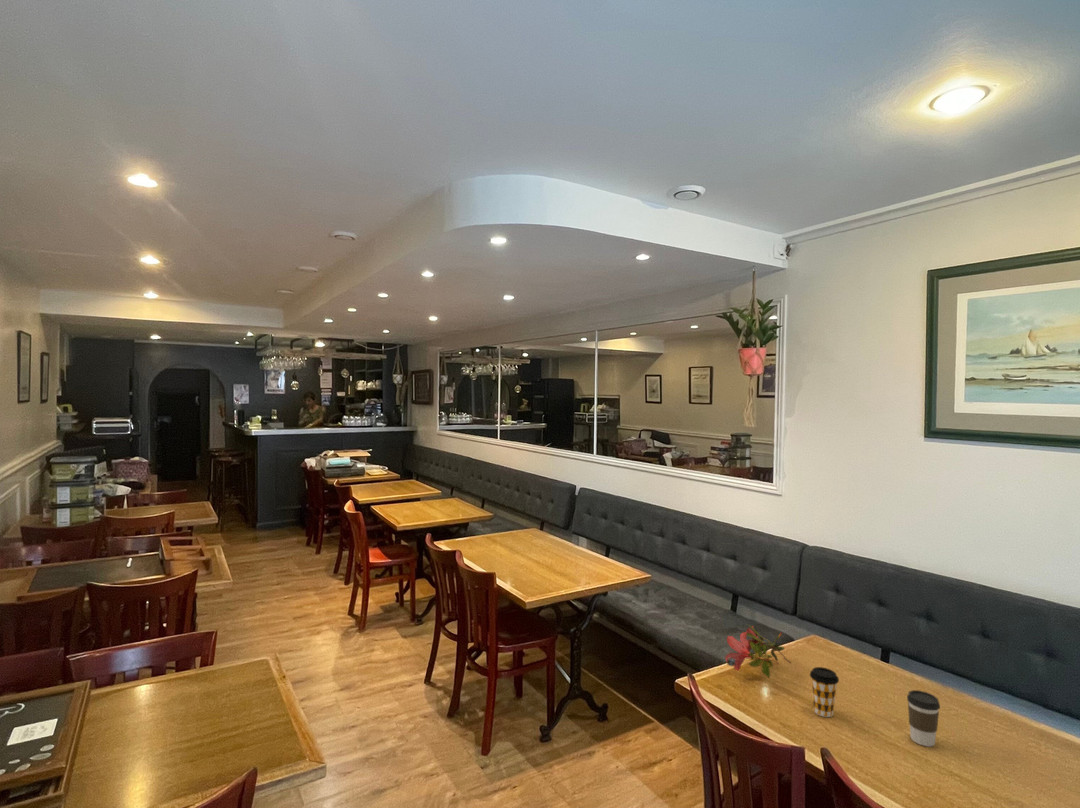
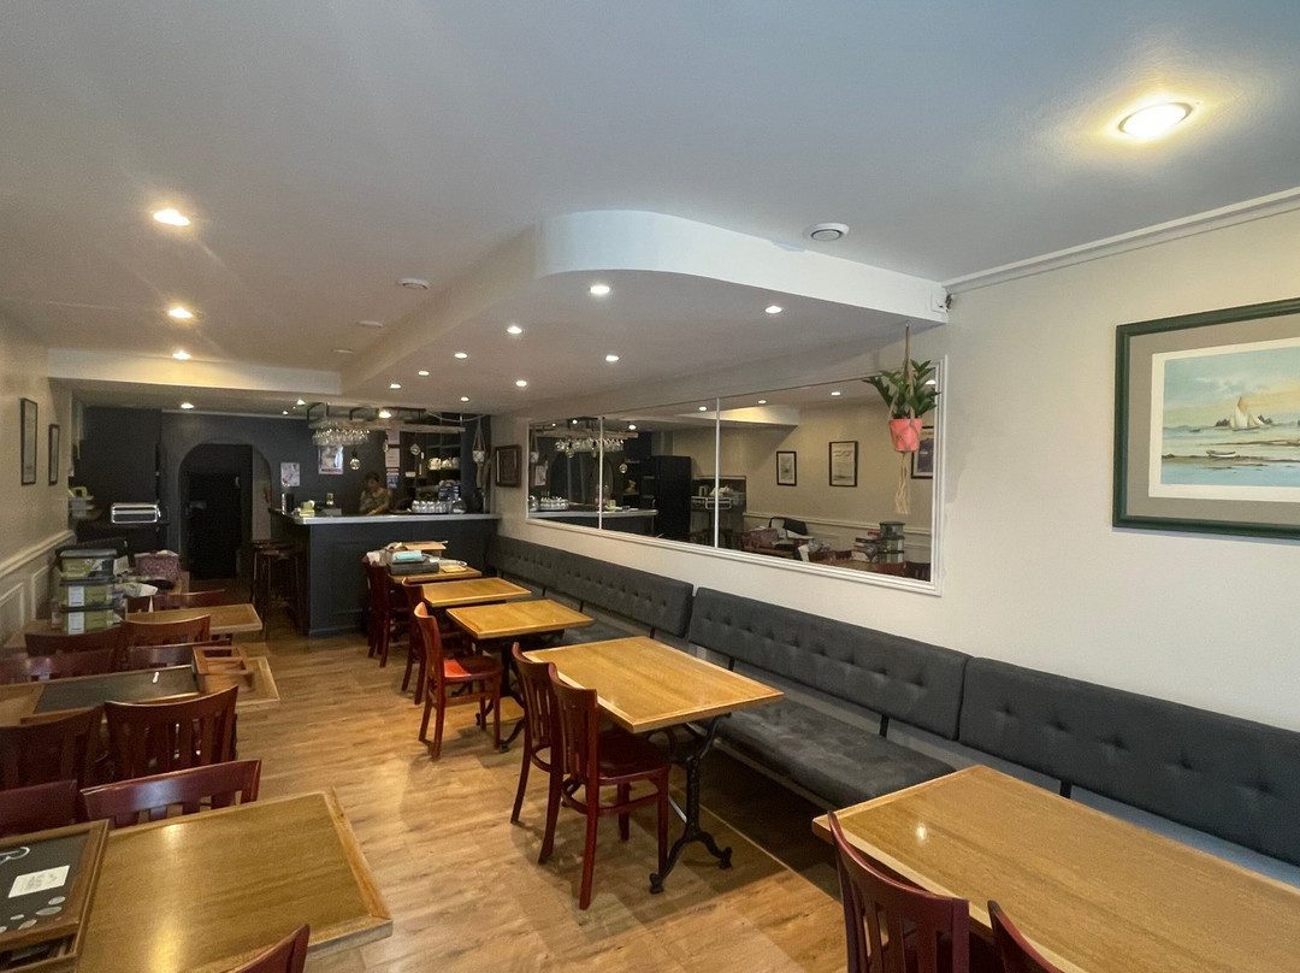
- flower [724,624,792,679]
- coffee cup [809,666,840,718]
- coffee cup [906,689,941,747]
